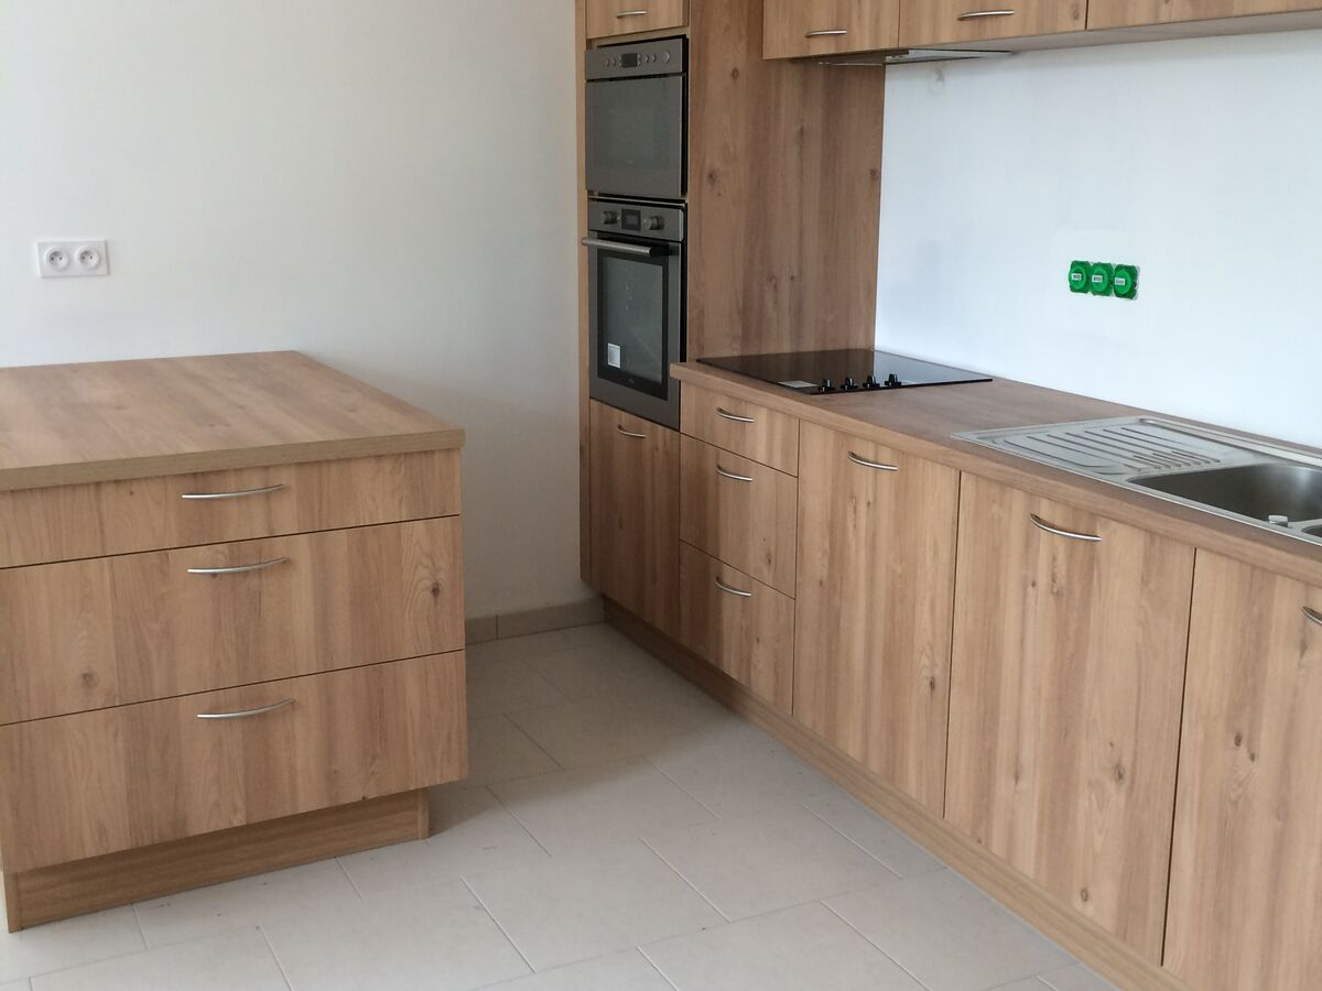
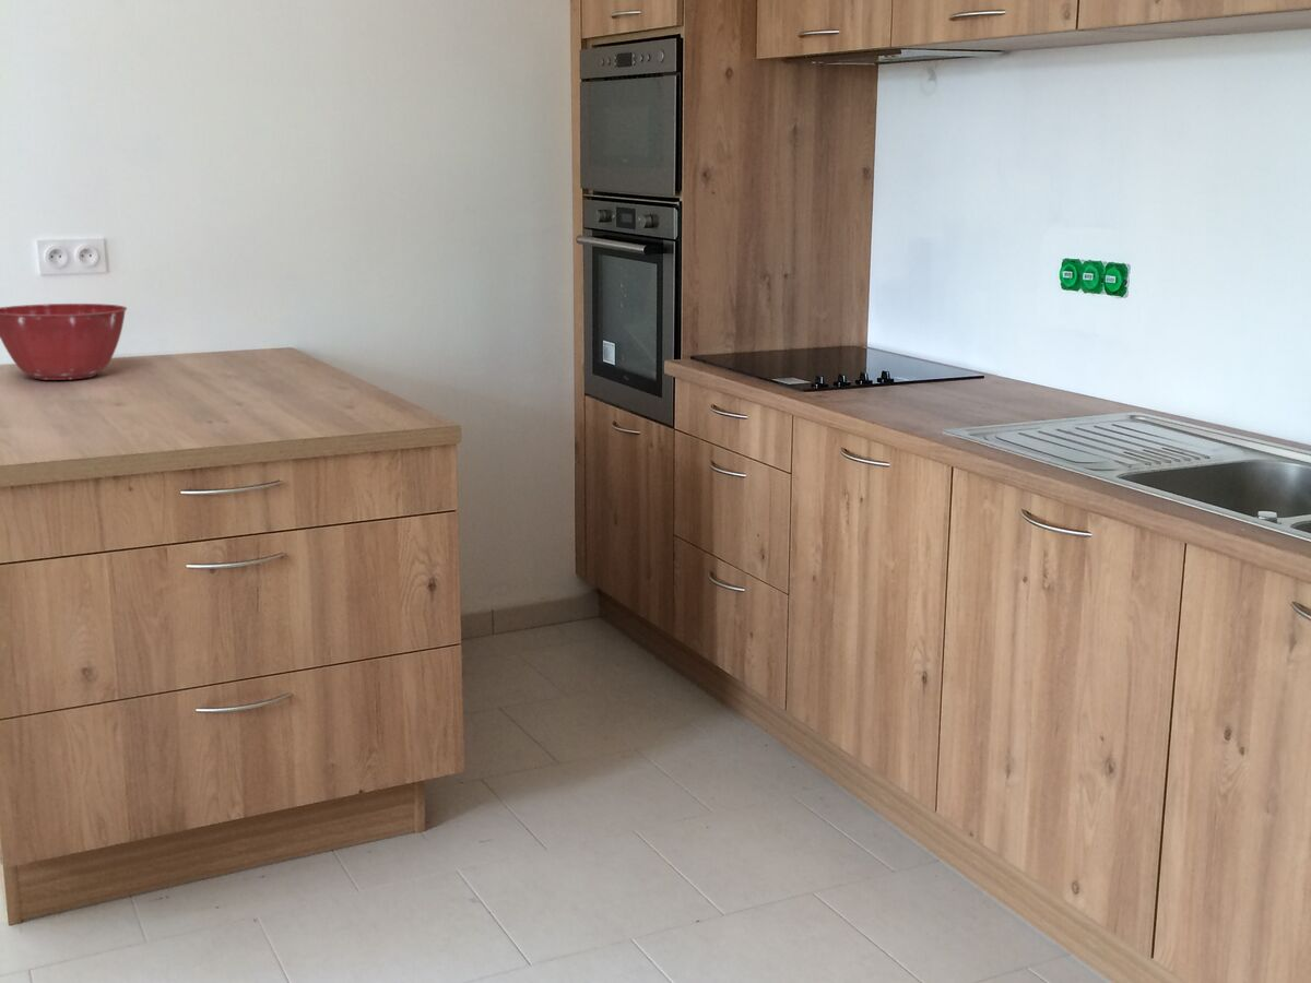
+ mixing bowl [0,303,128,381]
